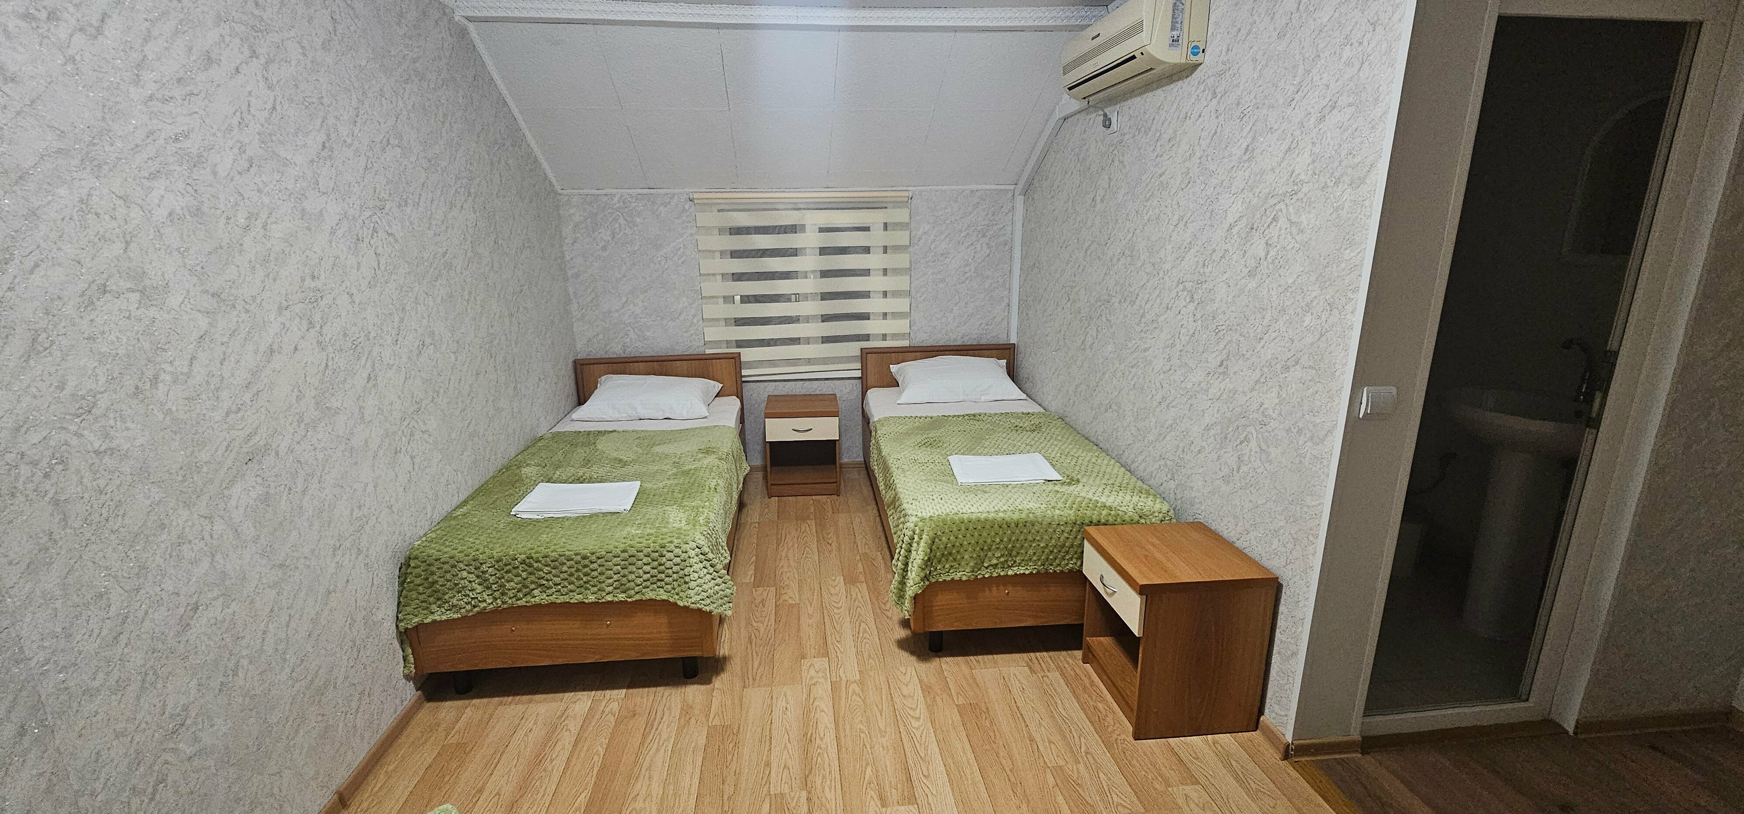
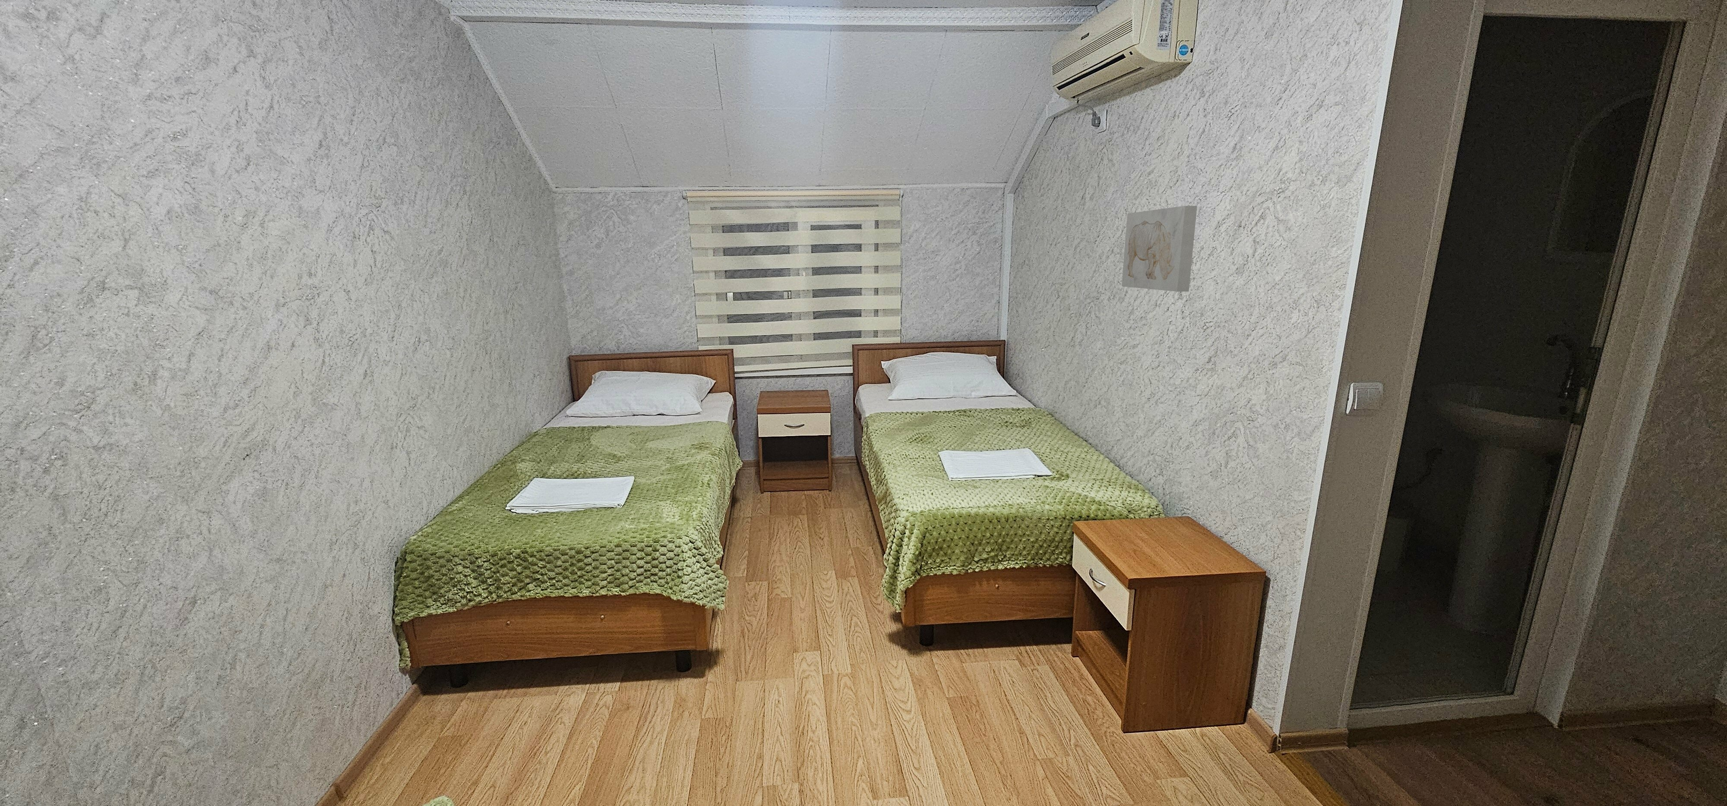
+ wall art [1121,206,1197,292]
